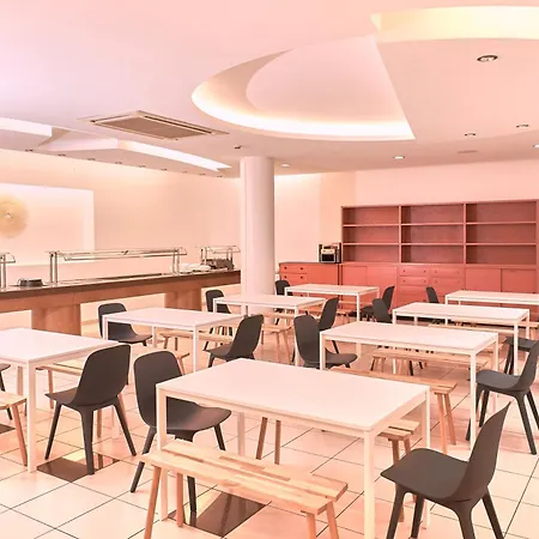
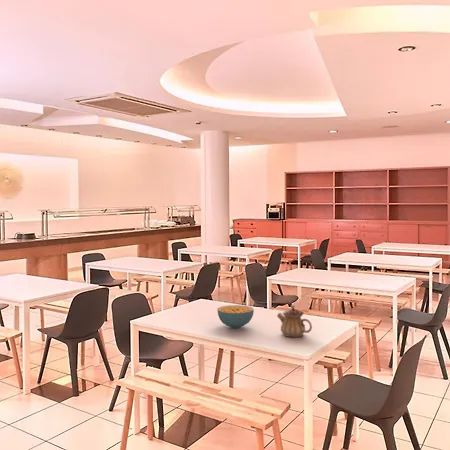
+ teapot [276,304,313,338]
+ cereal bowl [216,304,255,329]
